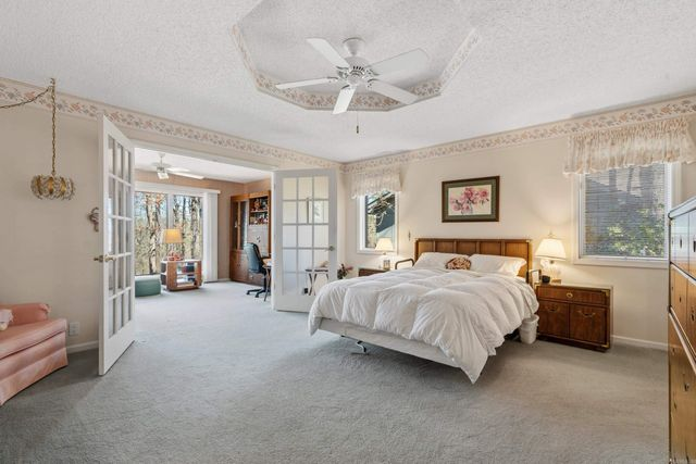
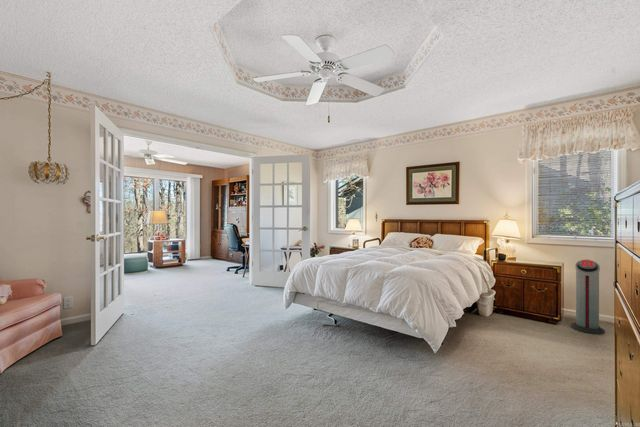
+ air purifier [570,259,606,335]
